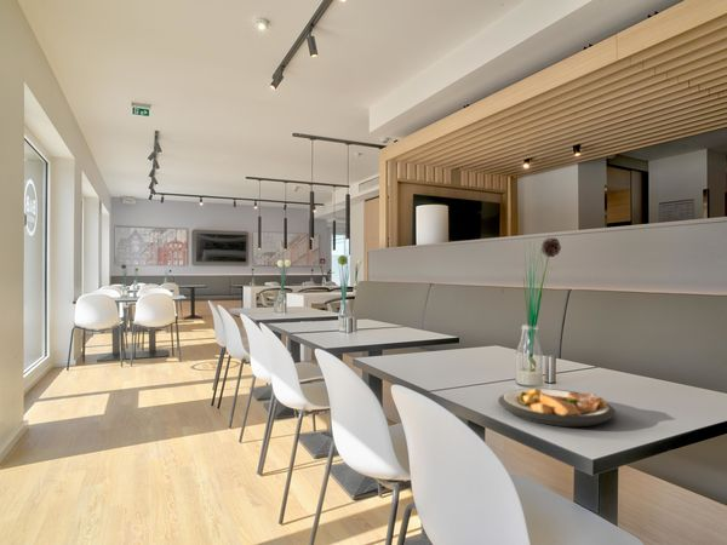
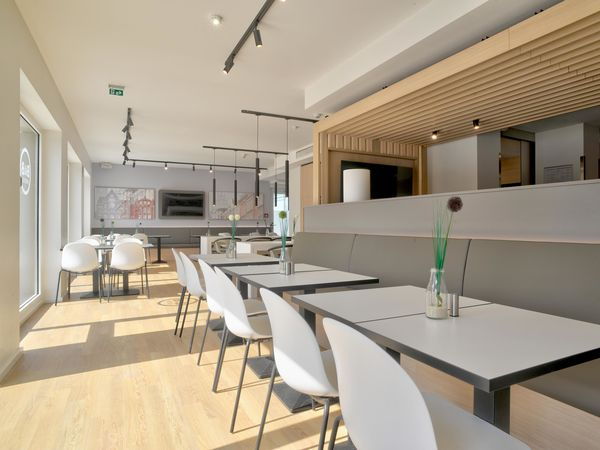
- plate [497,388,617,428]
